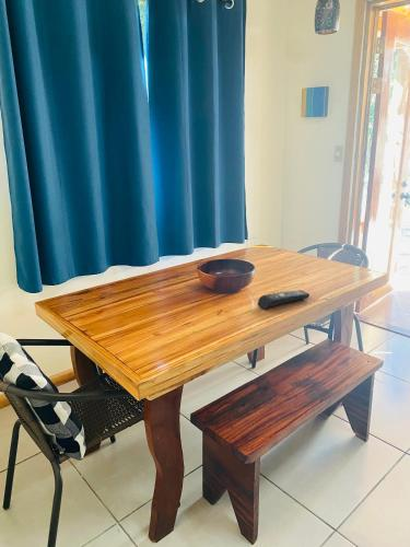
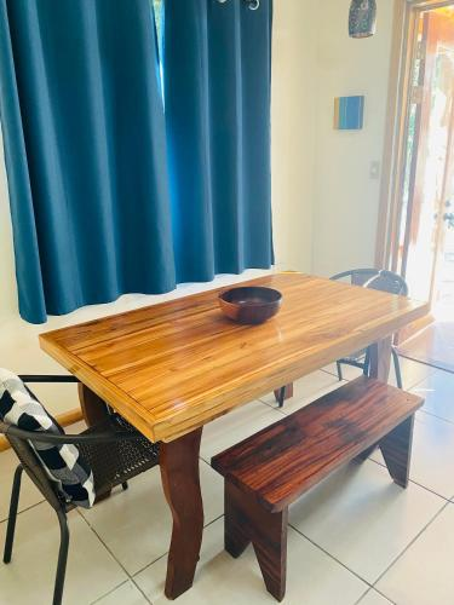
- remote control [257,289,311,310]
